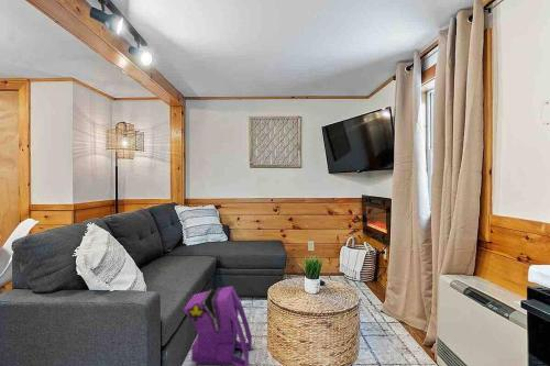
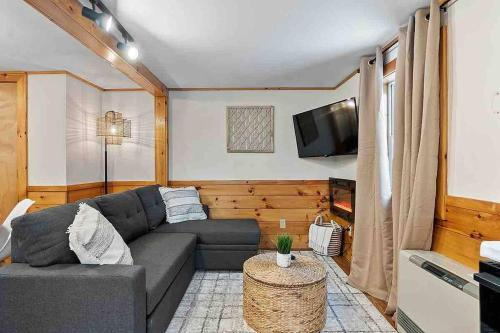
- backpack [183,285,253,366]
